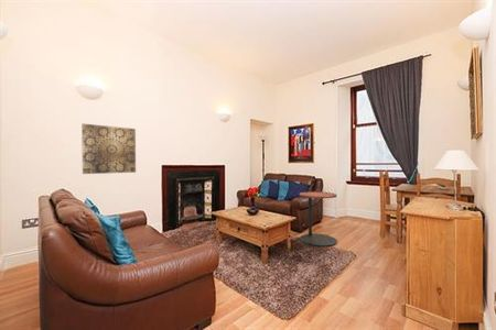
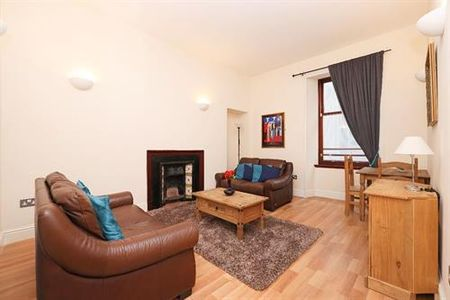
- side table [299,190,338,248]
- wall art [80,122,137,175]
